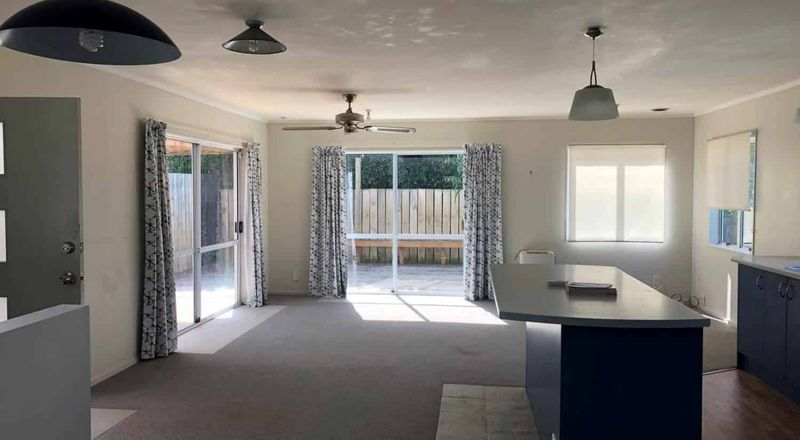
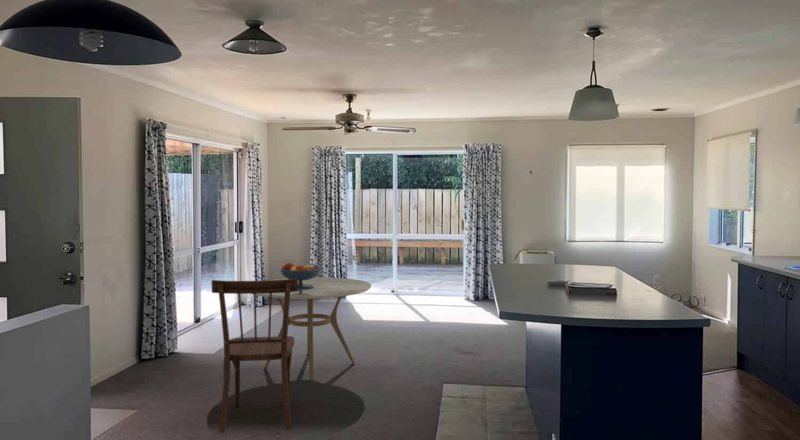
+ fruit bowl [279,261,322,289]
+ dining table [252,276,372,381]
+ dining chair [210,279,298,434]
